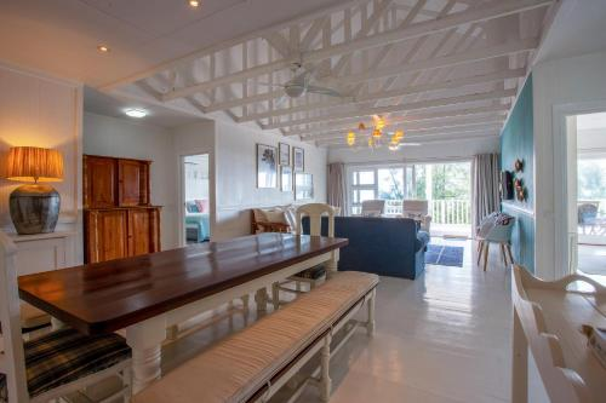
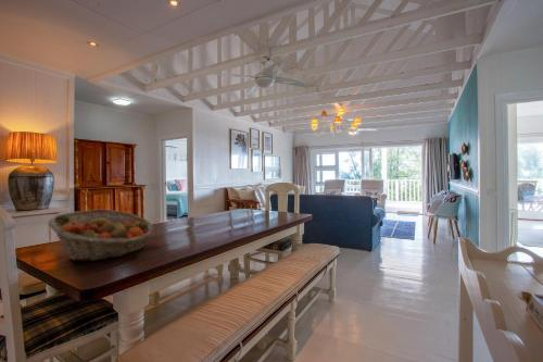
+ fruit basket [47,209,155,262]
